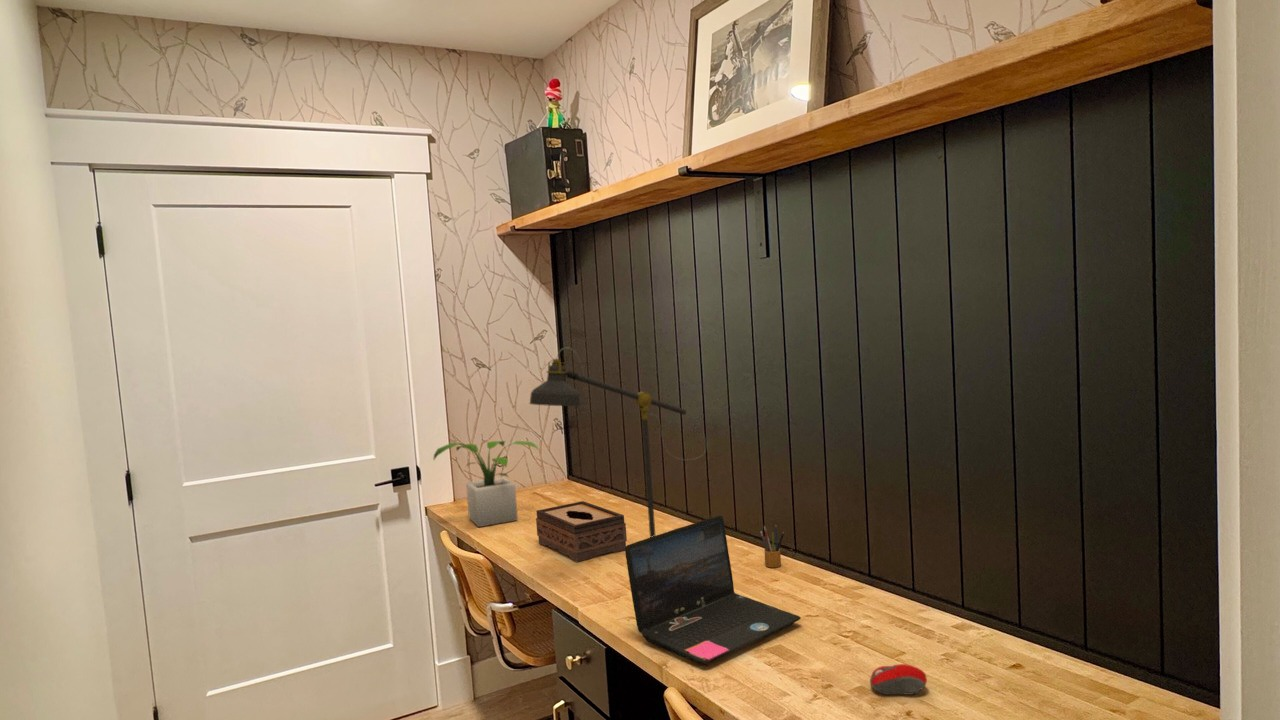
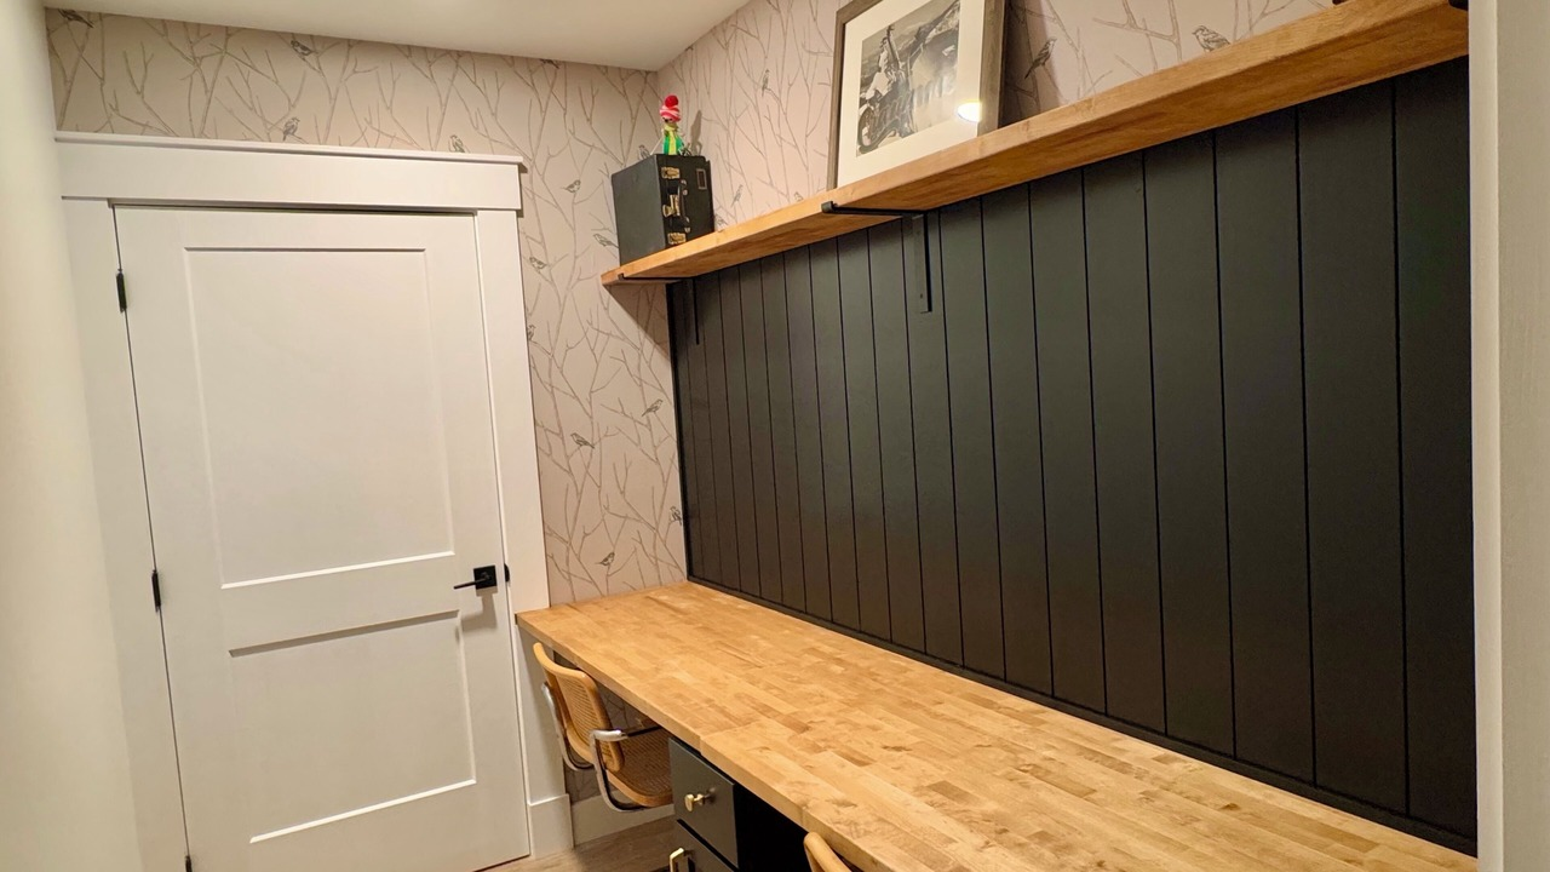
- desk lamp [528,346,707,538]
- laptop [624,514,802,664]
- tissue box [535,500,628,563]
- potted plant [433,440,540,528]
- pencil box [759,524,785,568]
- computer mouse [869,663,928,696]
